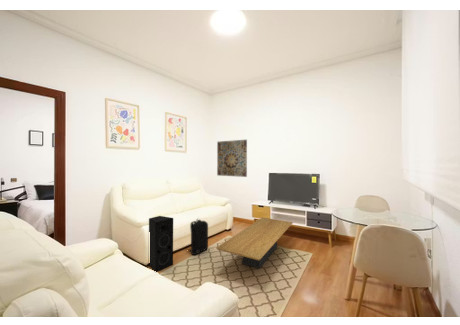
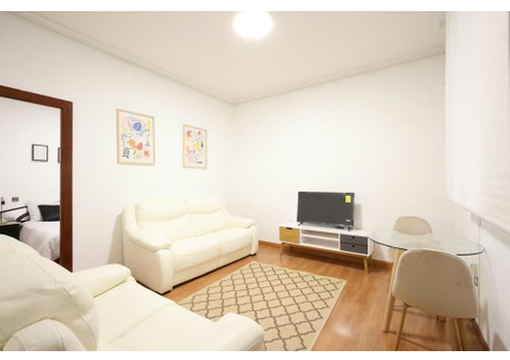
- coffee table [215,217,294,269]
- speaker [148,215,174,273]
- backpack [189,217,209,256]
- wall art [216,139,248,178]
